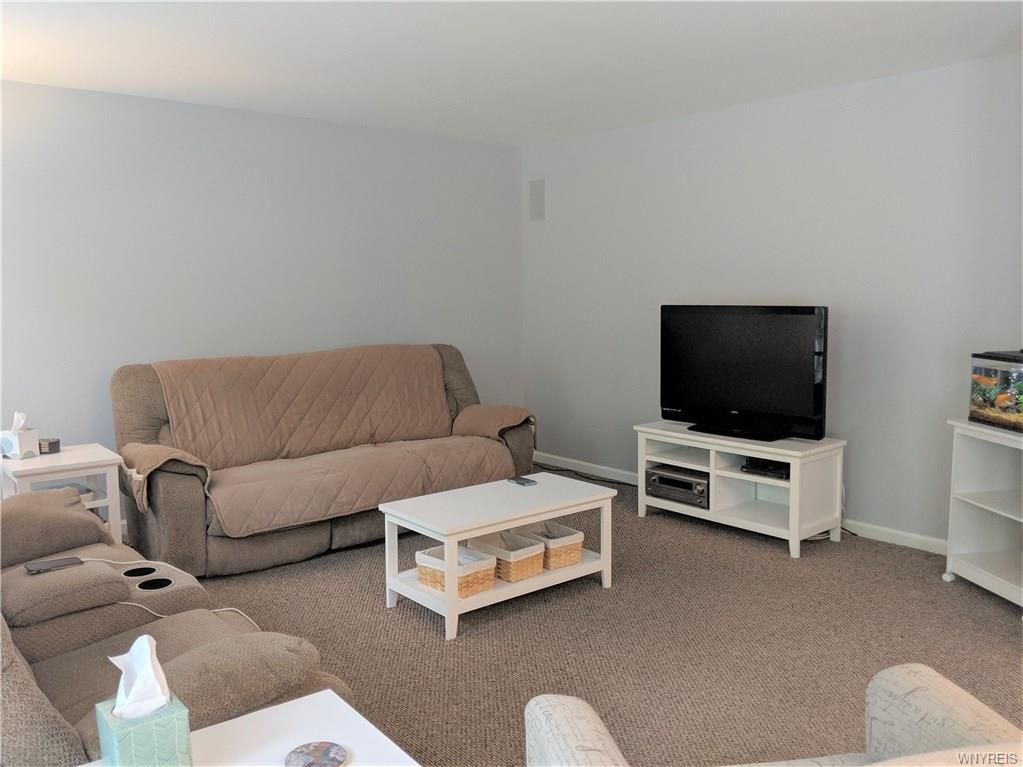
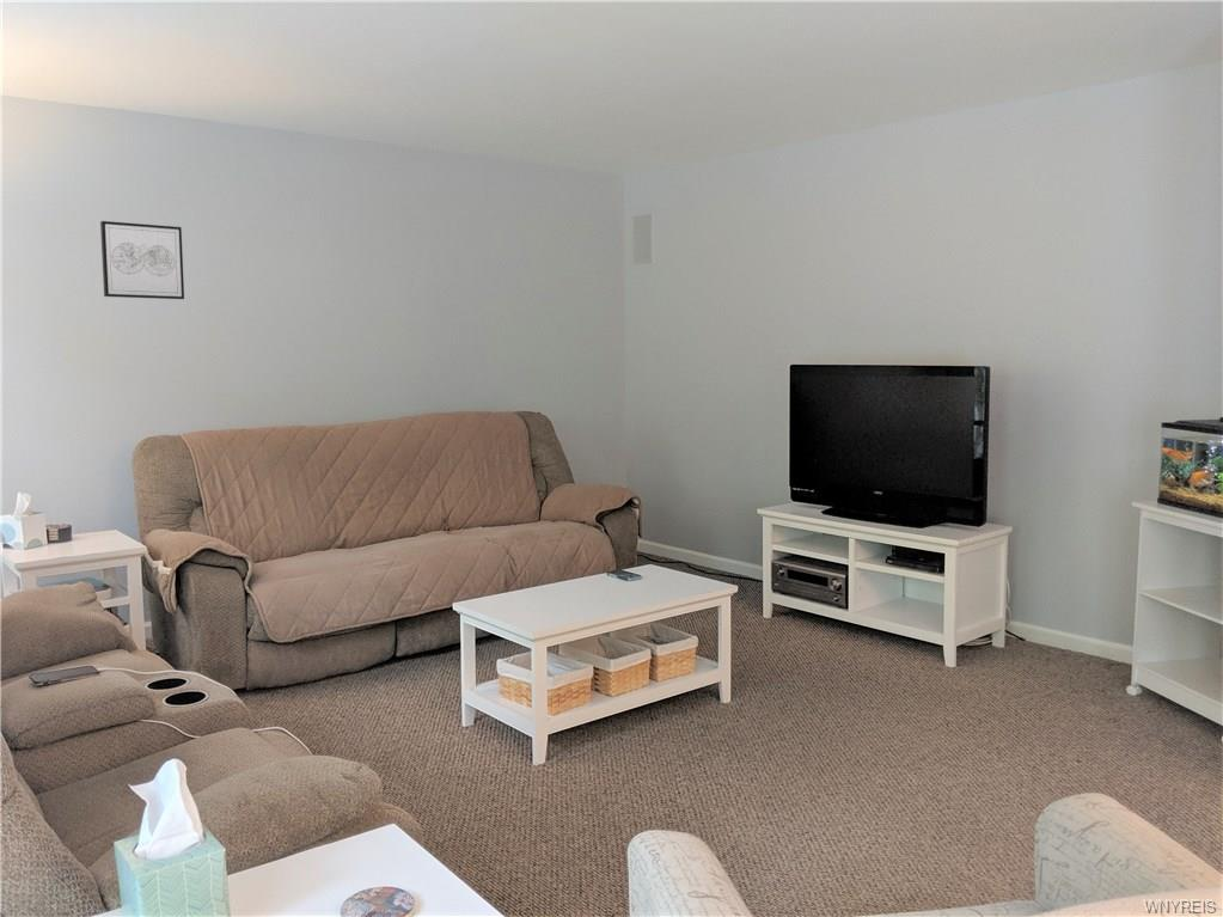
+ wall art [99,220,185,300]
